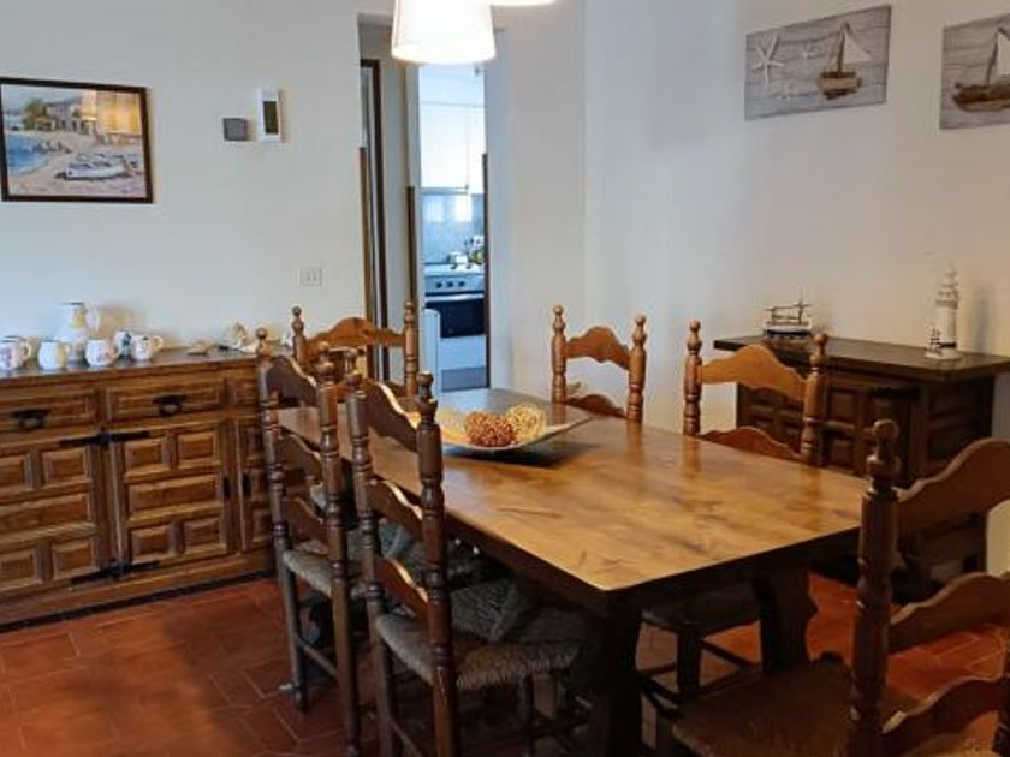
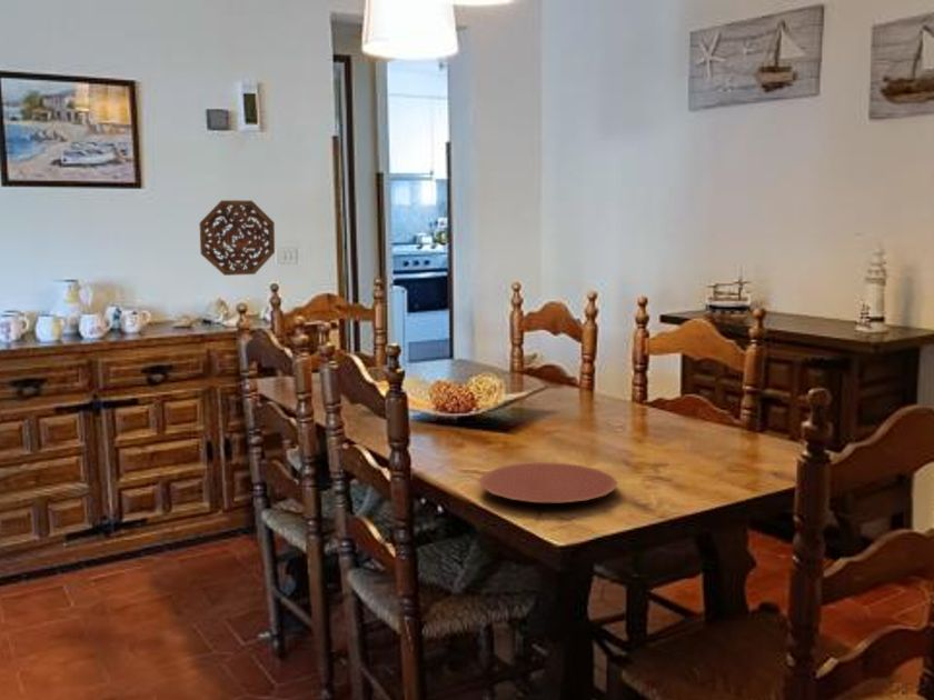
+ plate [478,461,618,503]
+ decorative platter [198,199,276,277]
